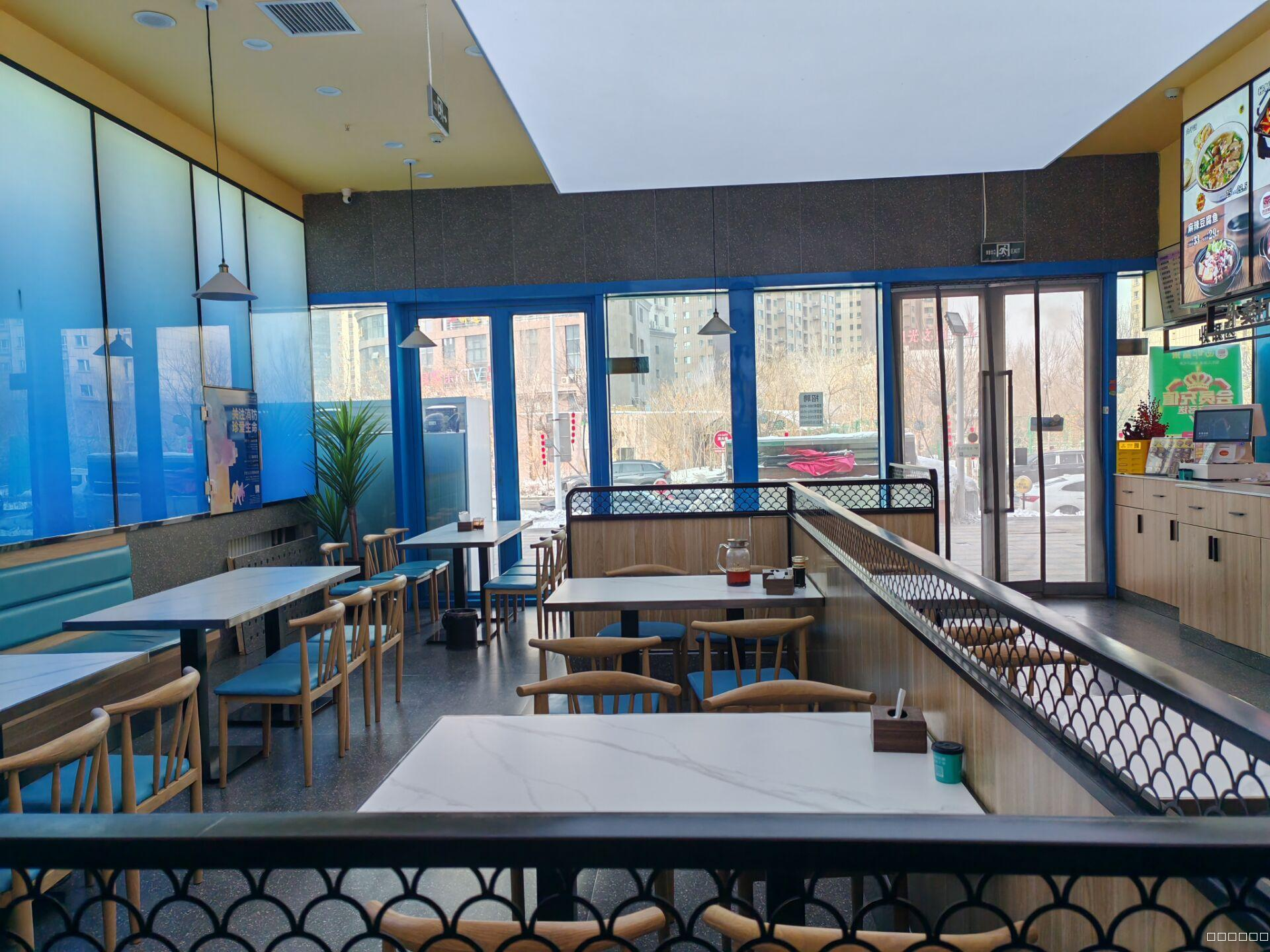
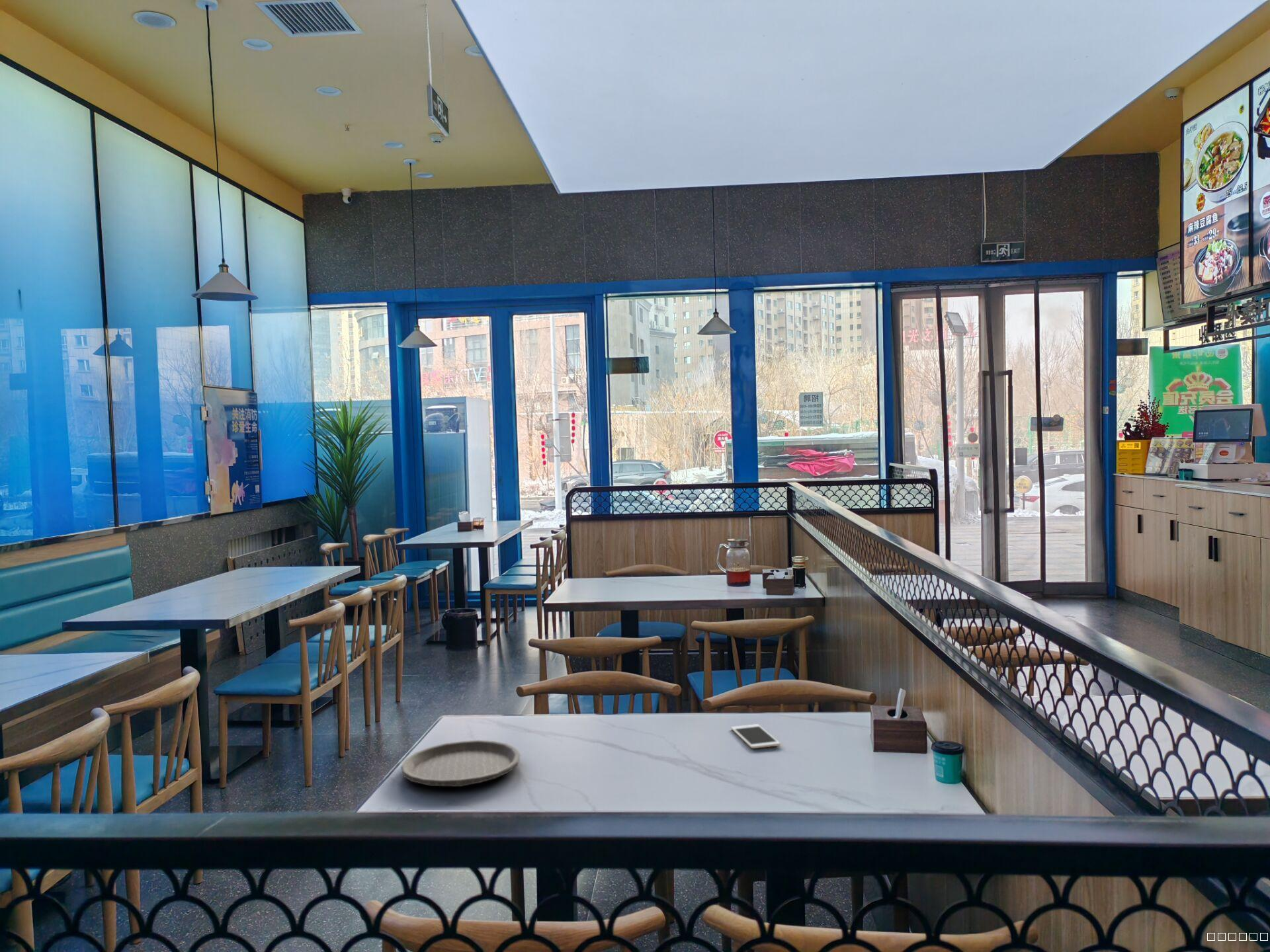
+ cell phone [730,723,781,749]
+ plate [400,740,521,787]
